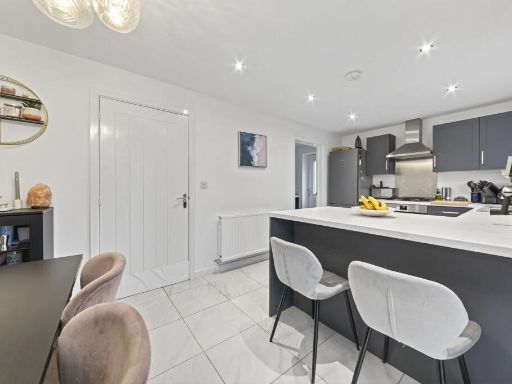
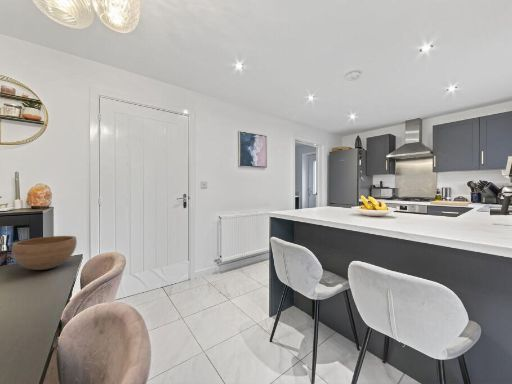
+ bowl [11,235,78,271]
